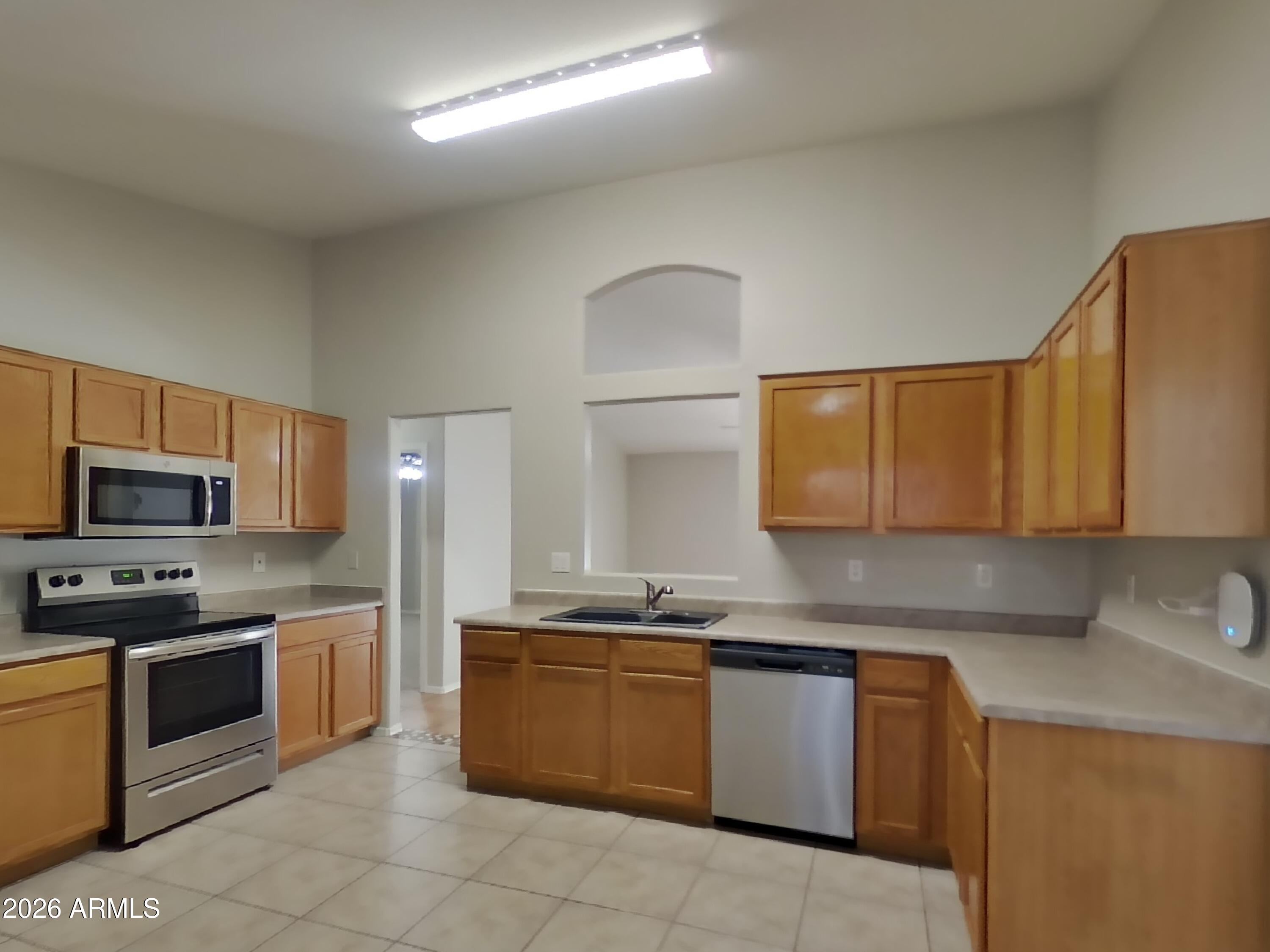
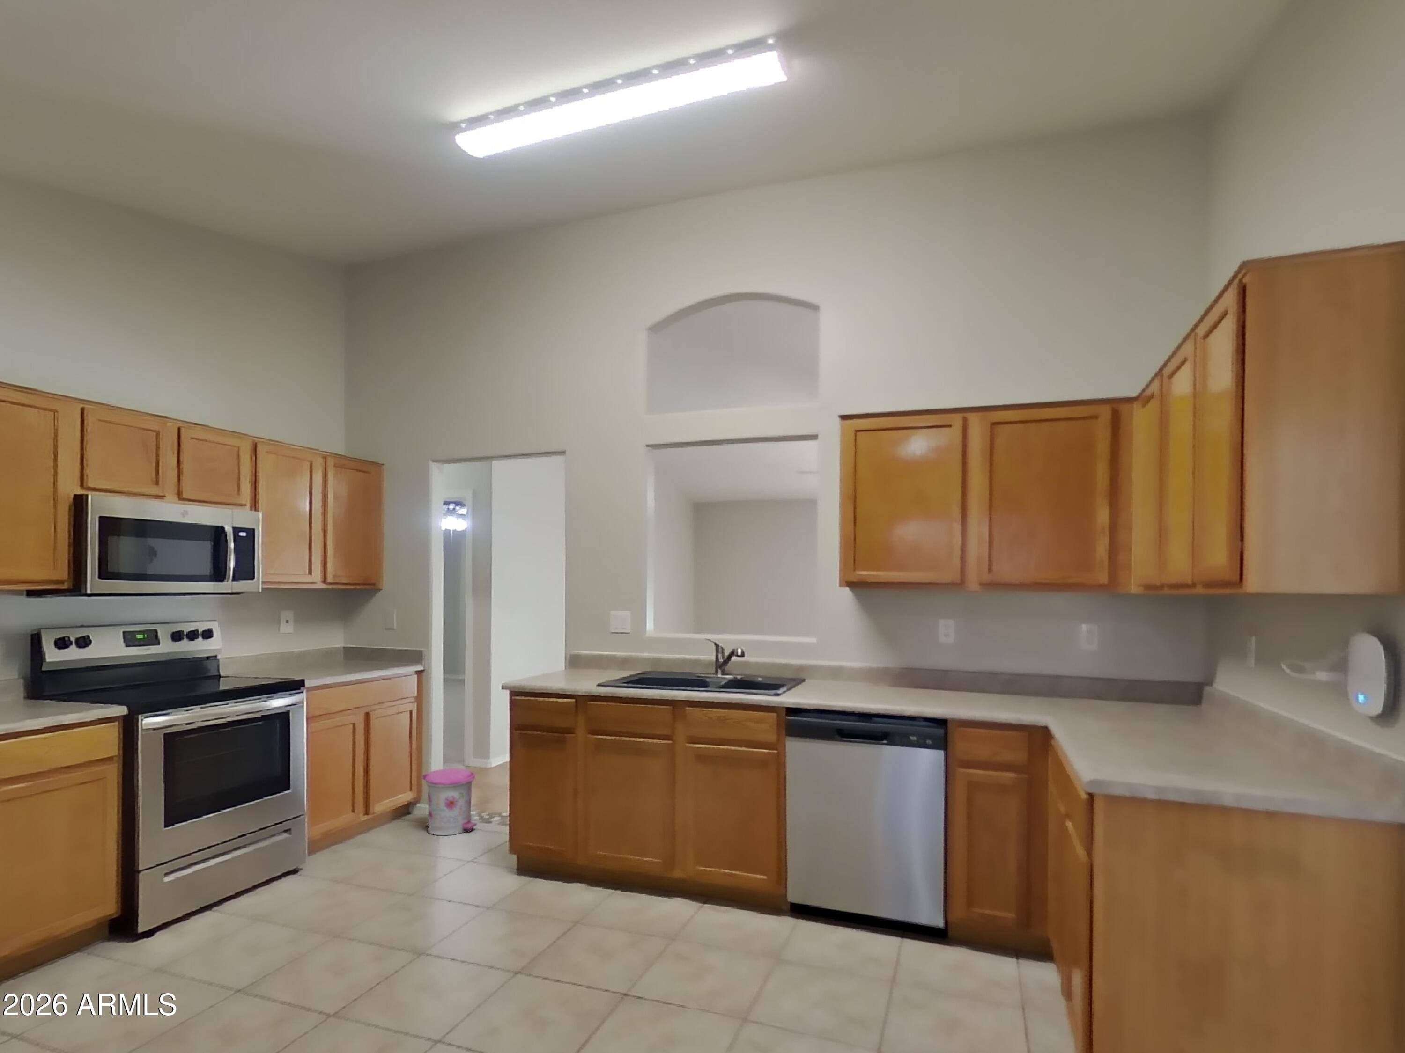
+ trash can [420,768,478,836]
